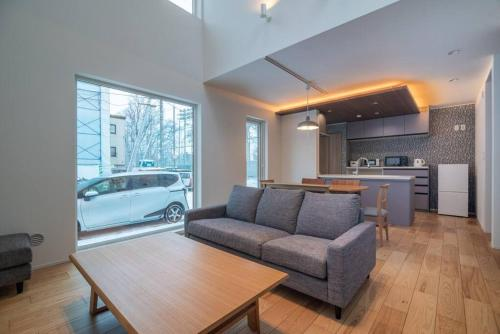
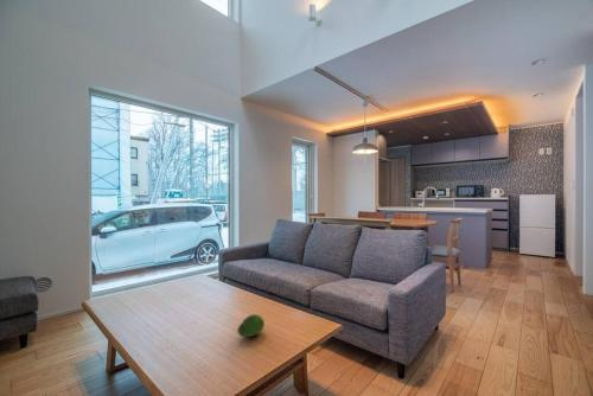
+ fruit [236,313,266,338]
